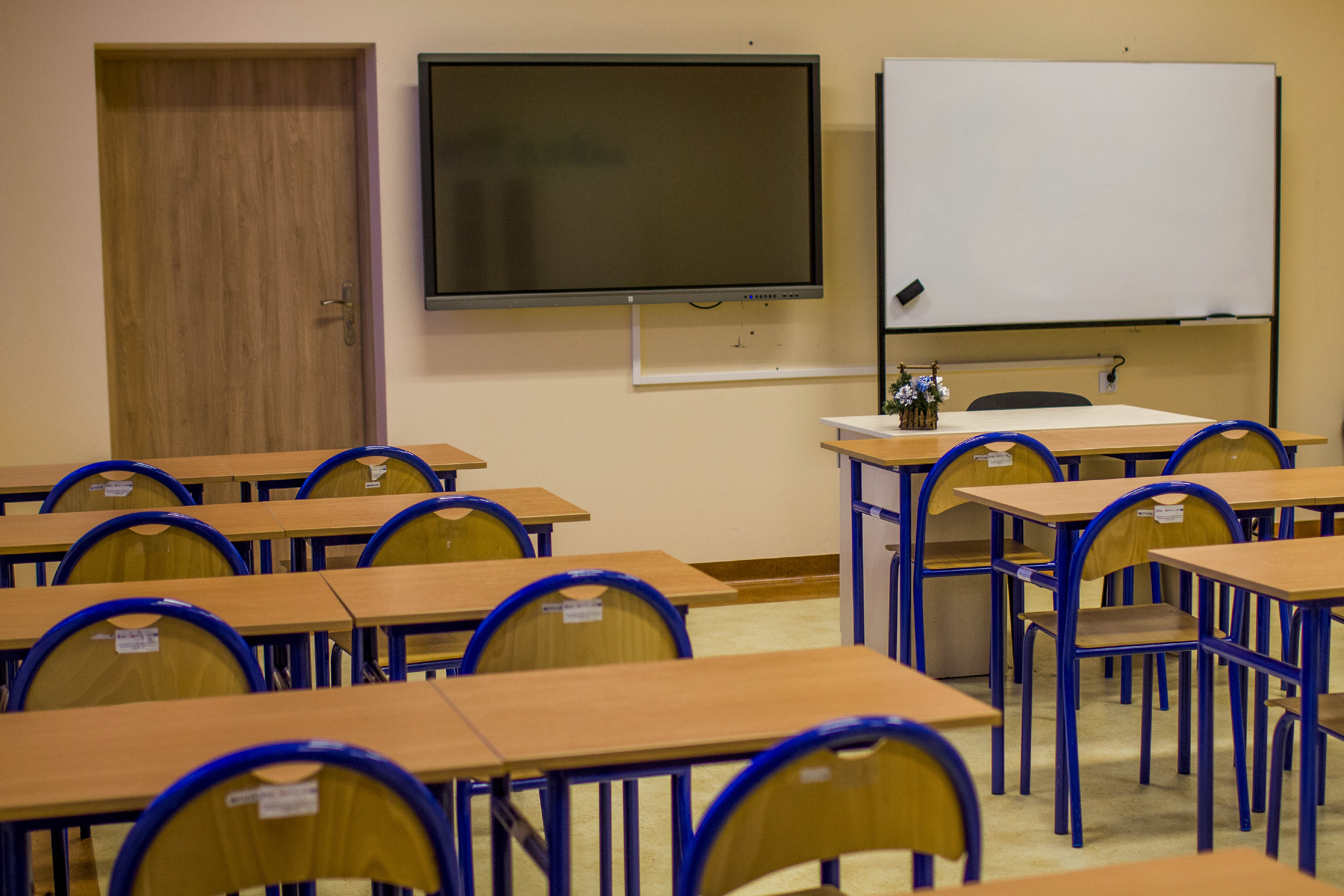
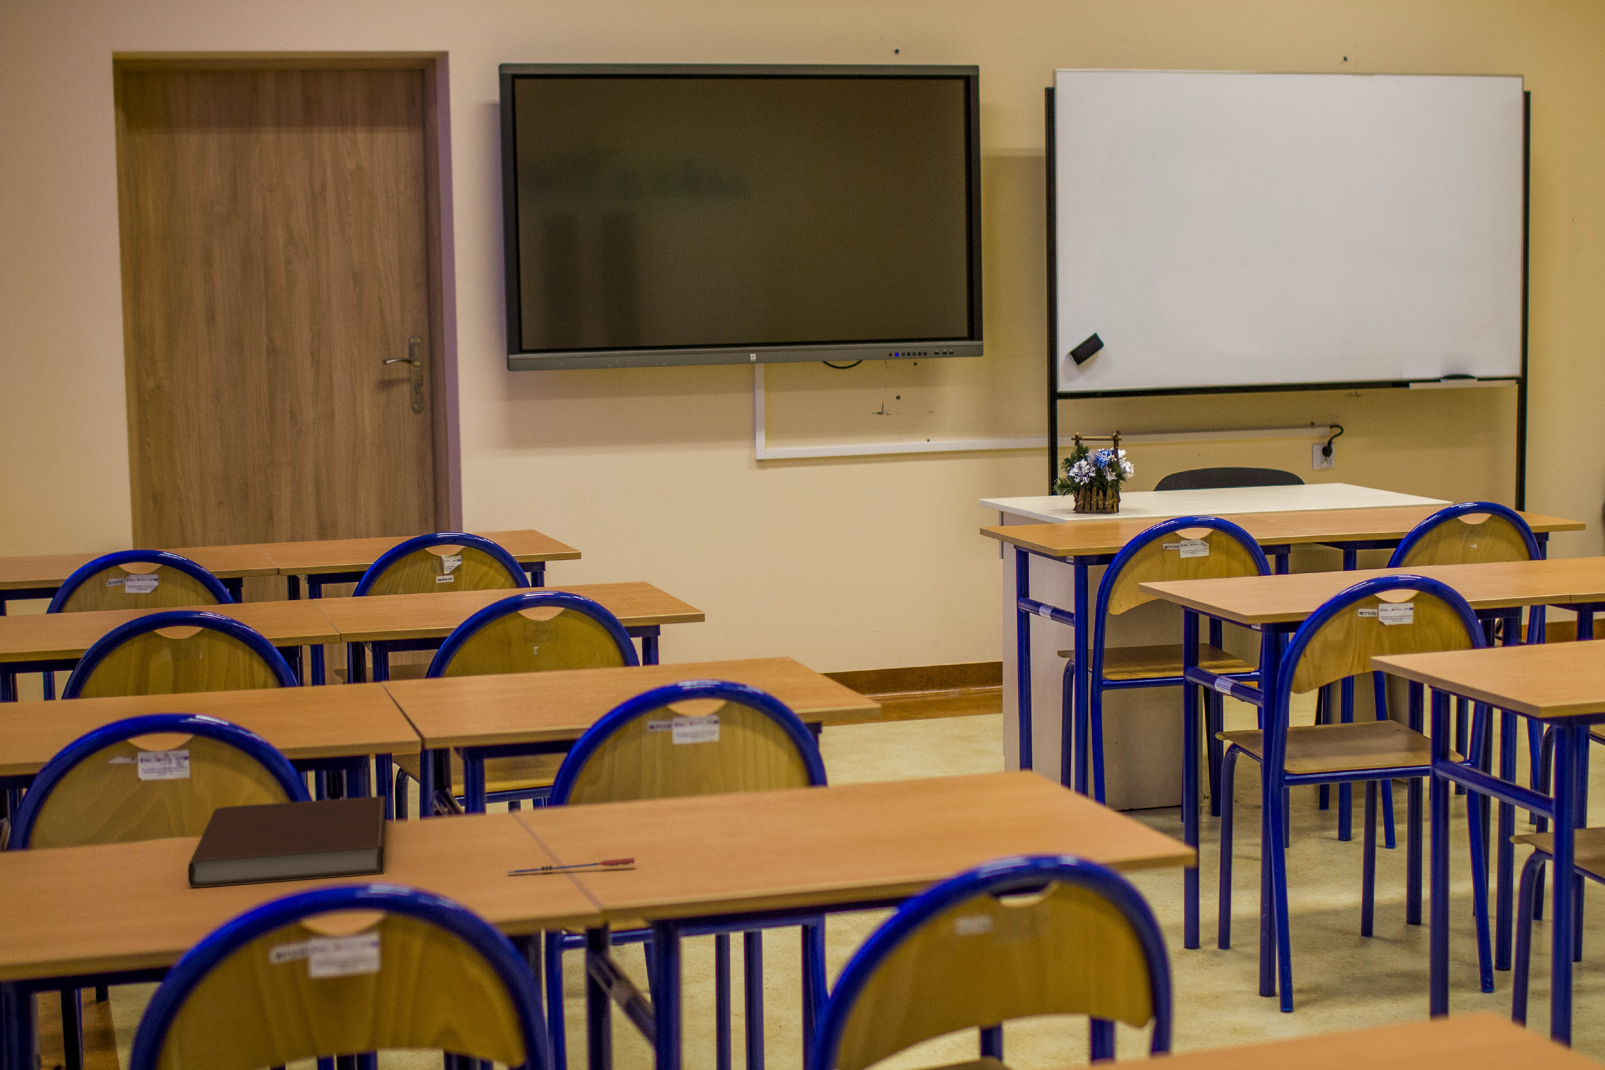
+ pen [508,857,635,875]
+ notebook [187,795,387,887]
